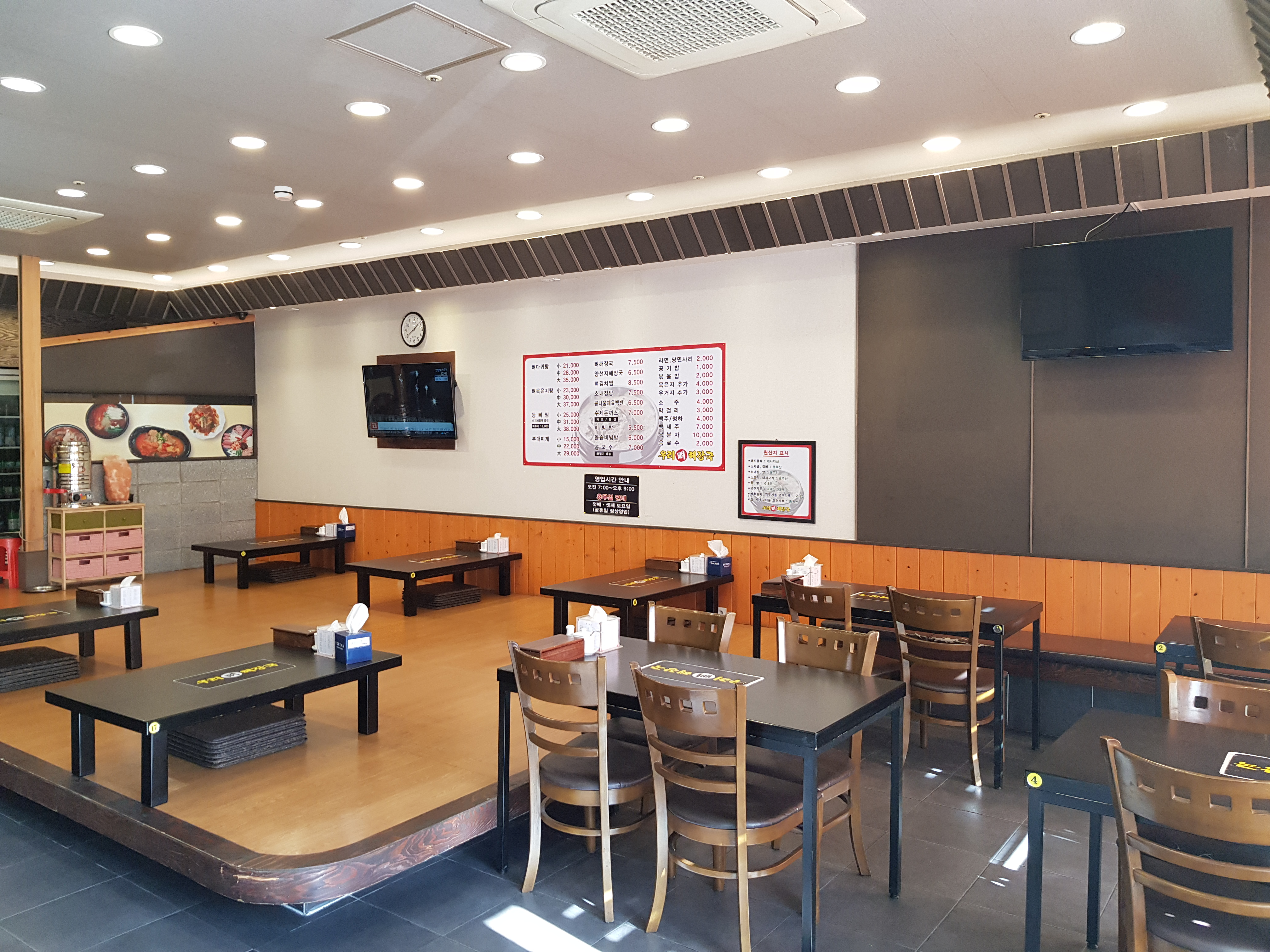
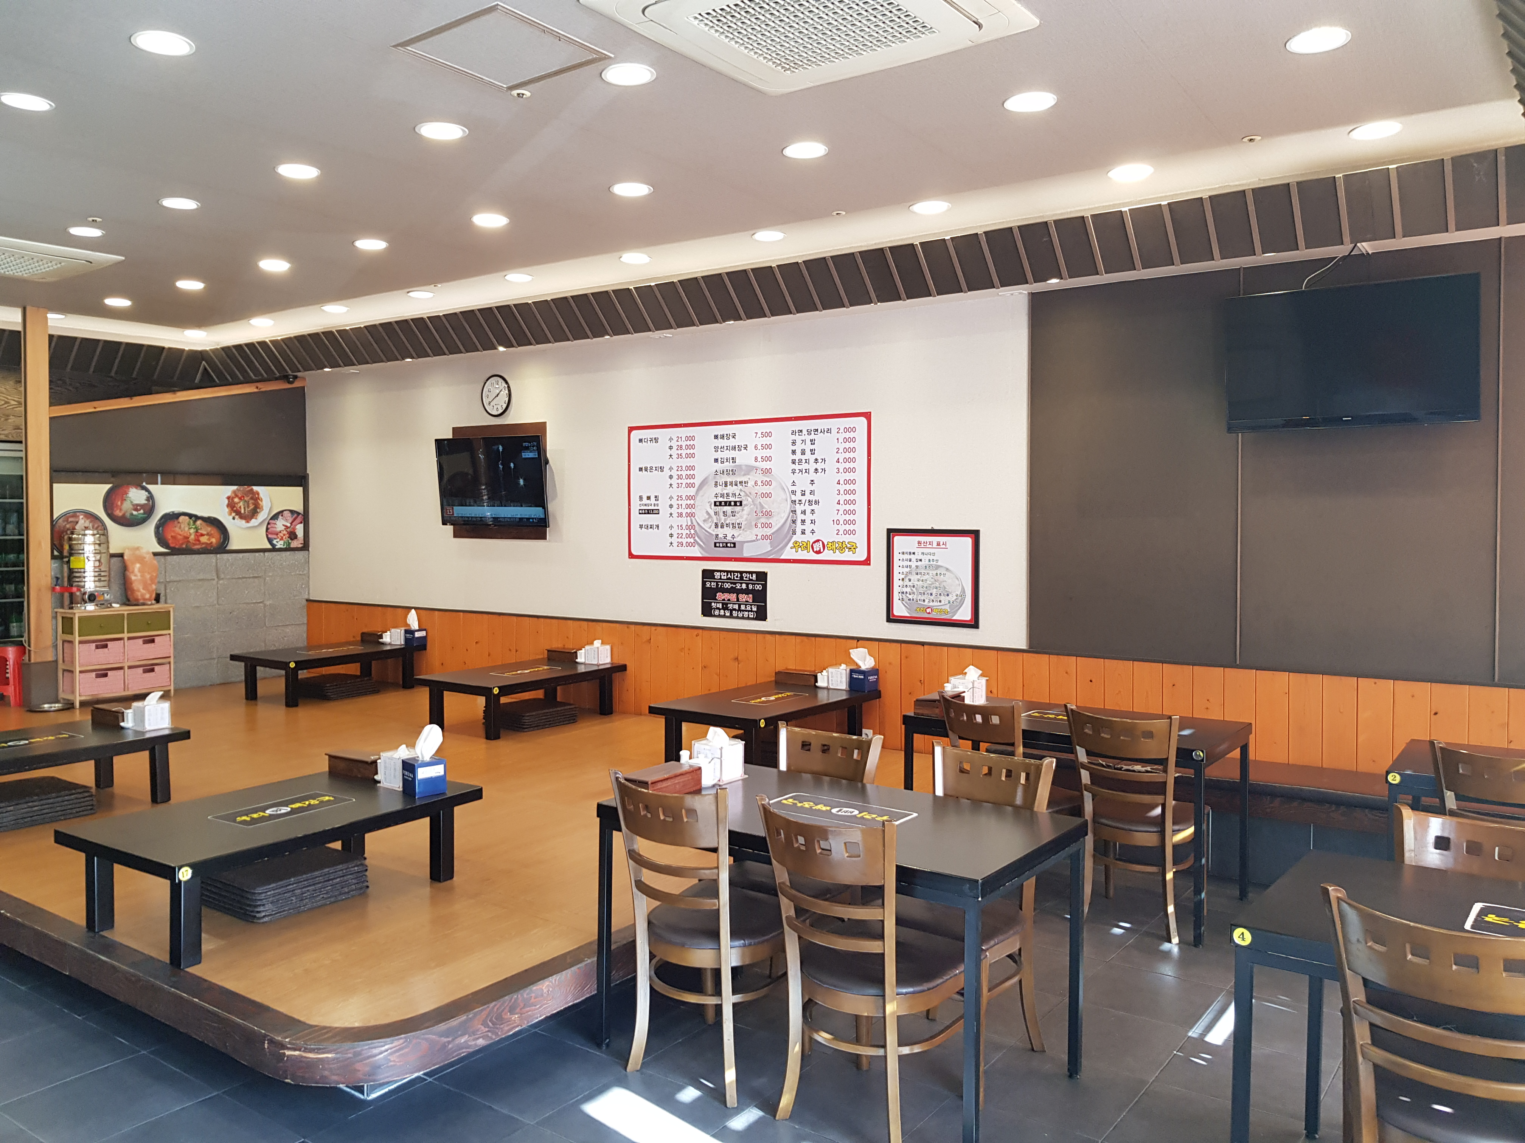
- smoke detector [273,185,294,201]
